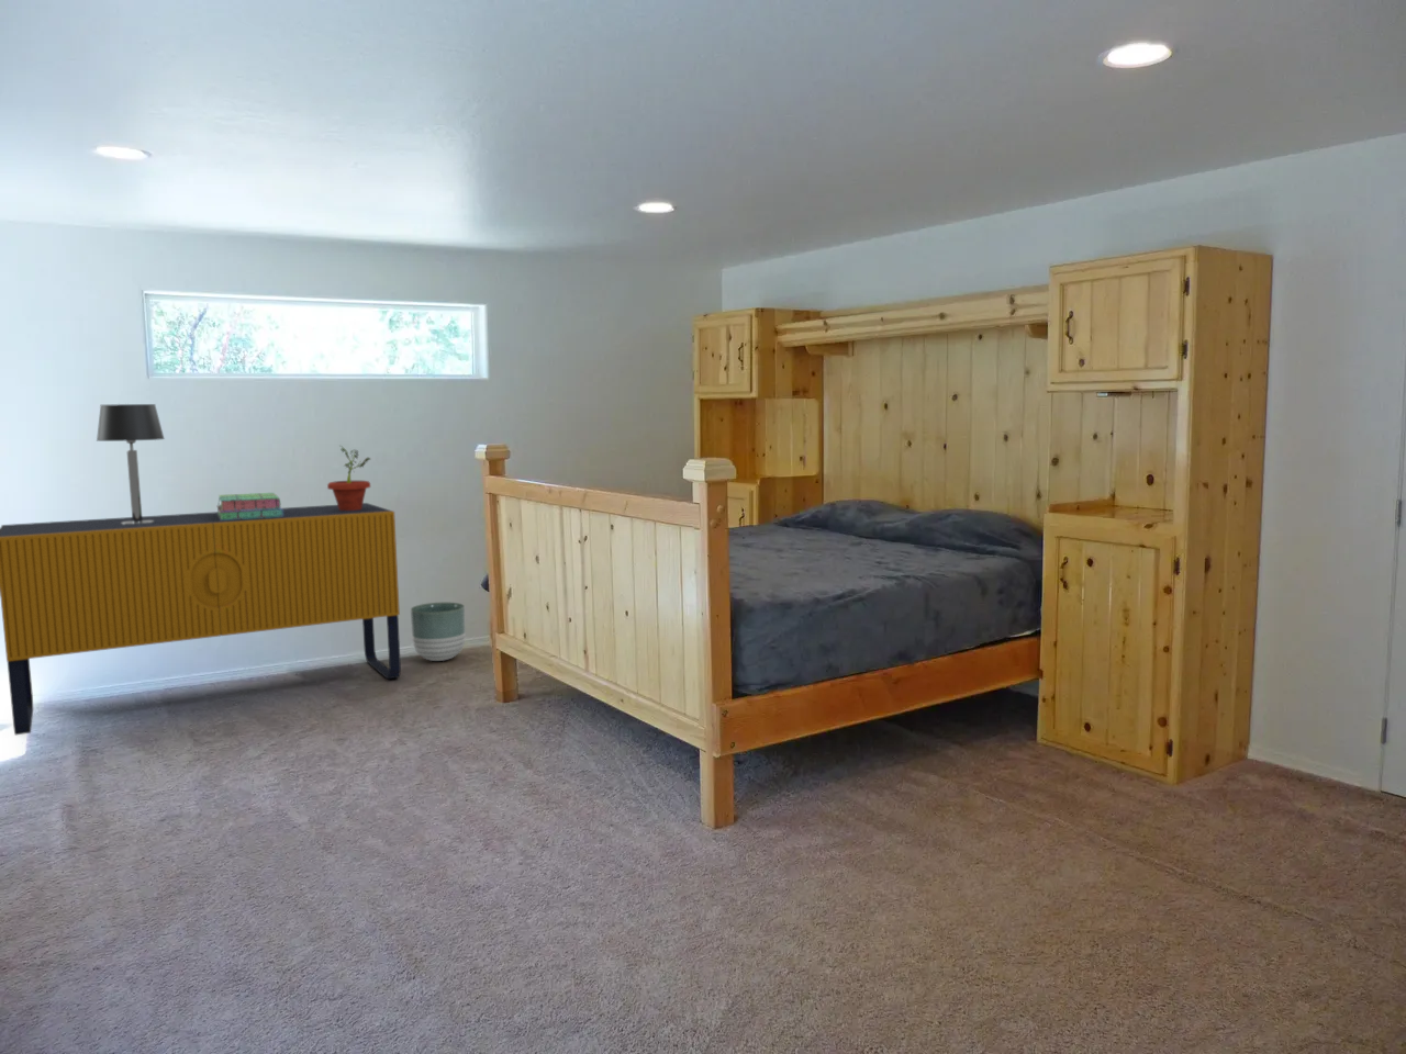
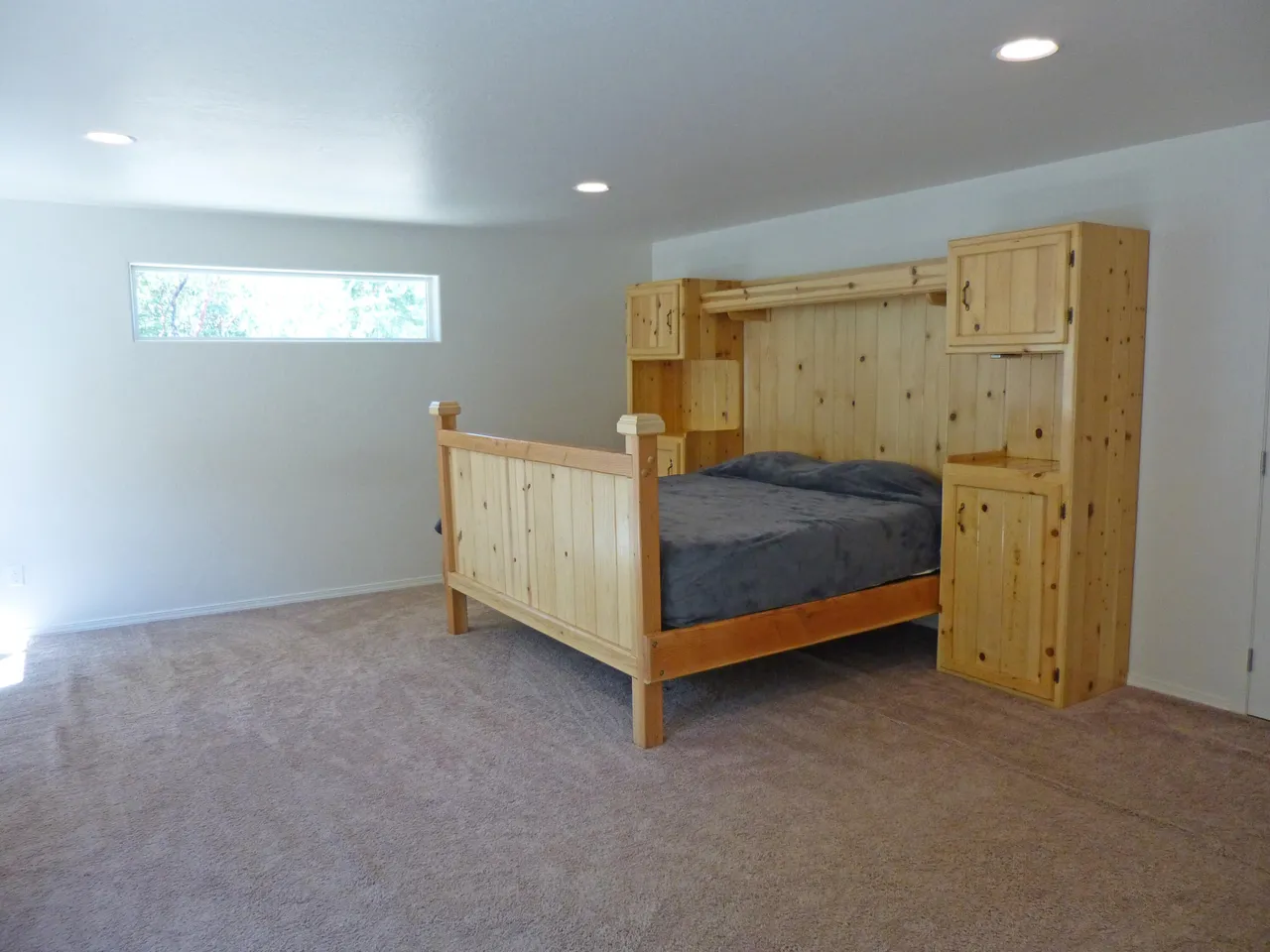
- potted plant [327,445,373,510]
- stack of books [216,492,283,520]
- sideboard [0,502,402,735]
- table lamp [95,403,166,525]
- planter [410,601,467,662]
